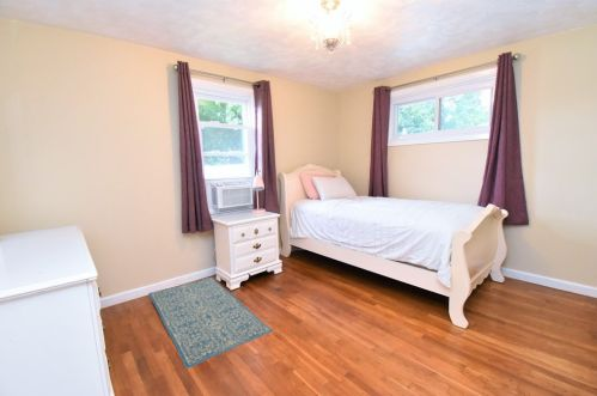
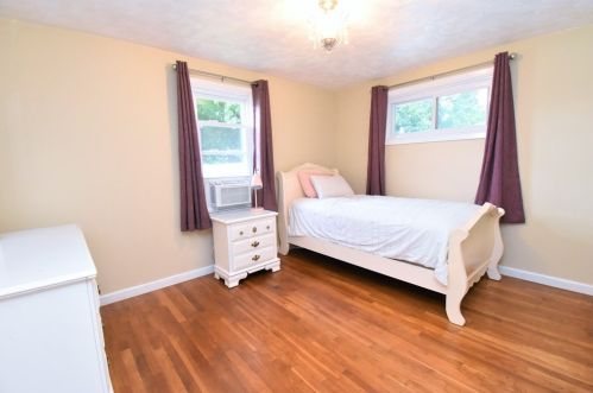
- rug [147,276,274,371]
